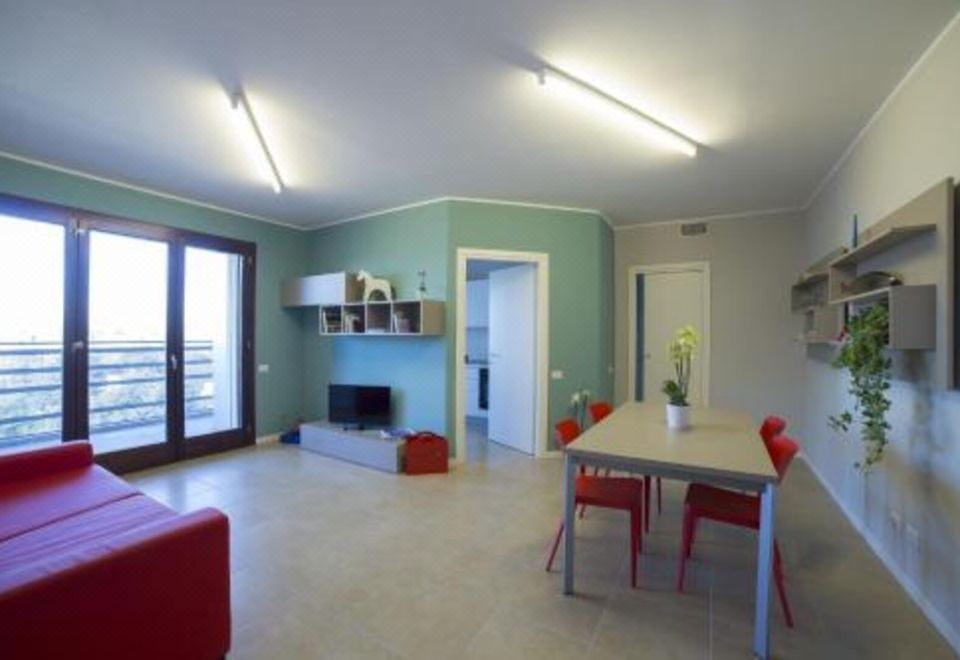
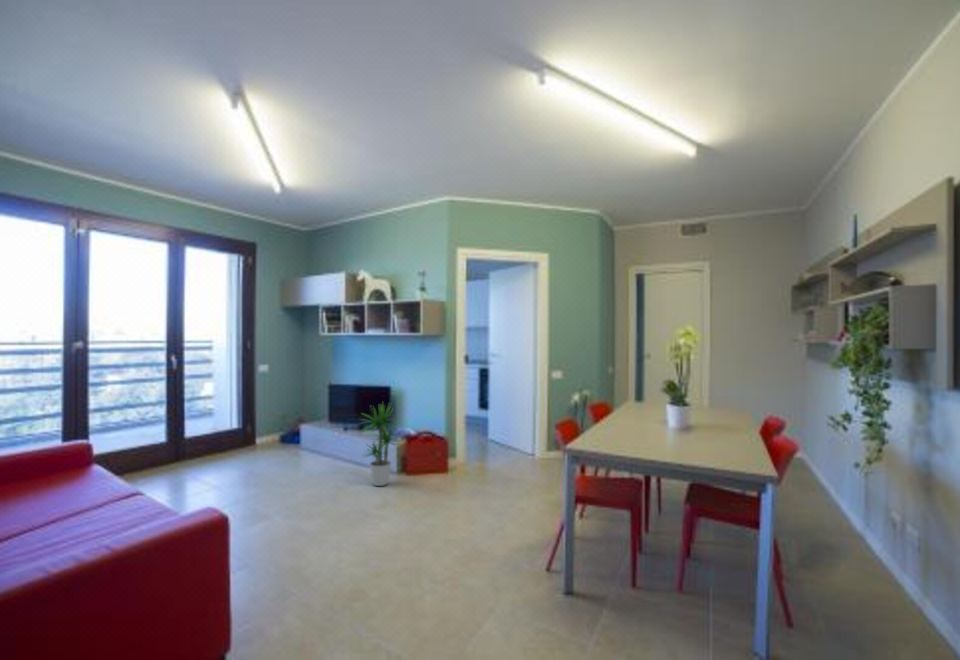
+ potted plant [356,400,408,487]
